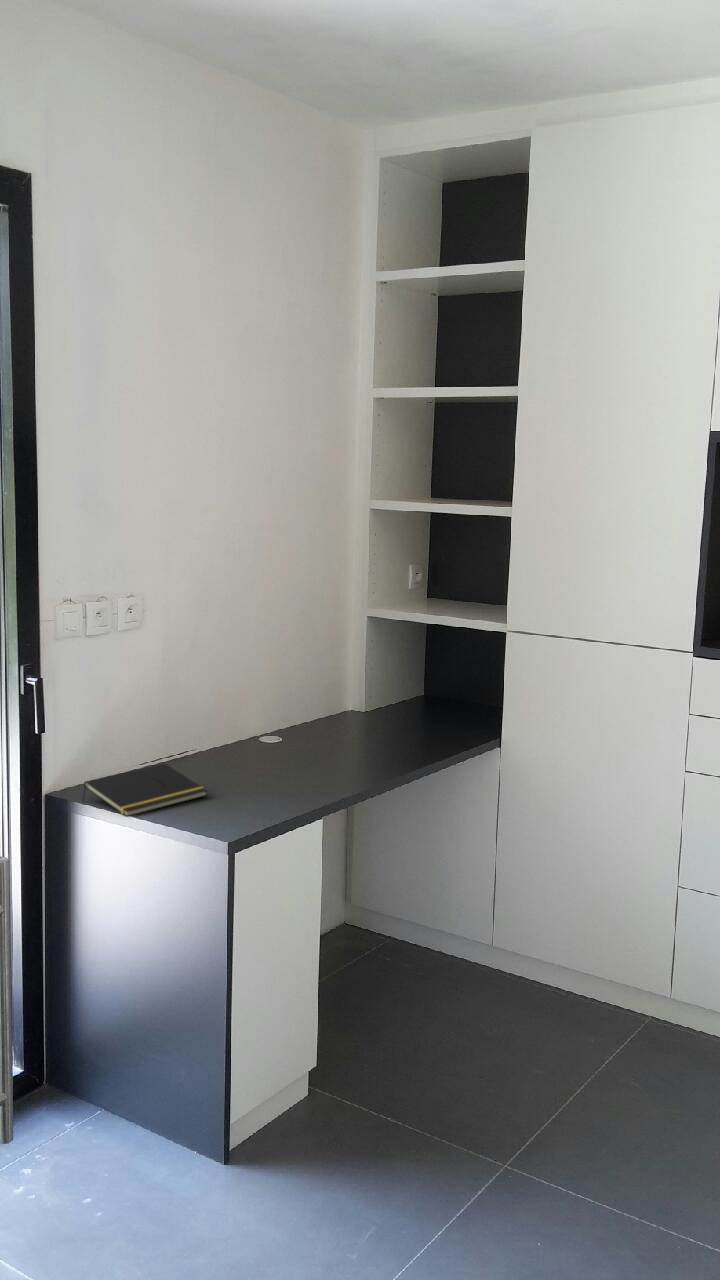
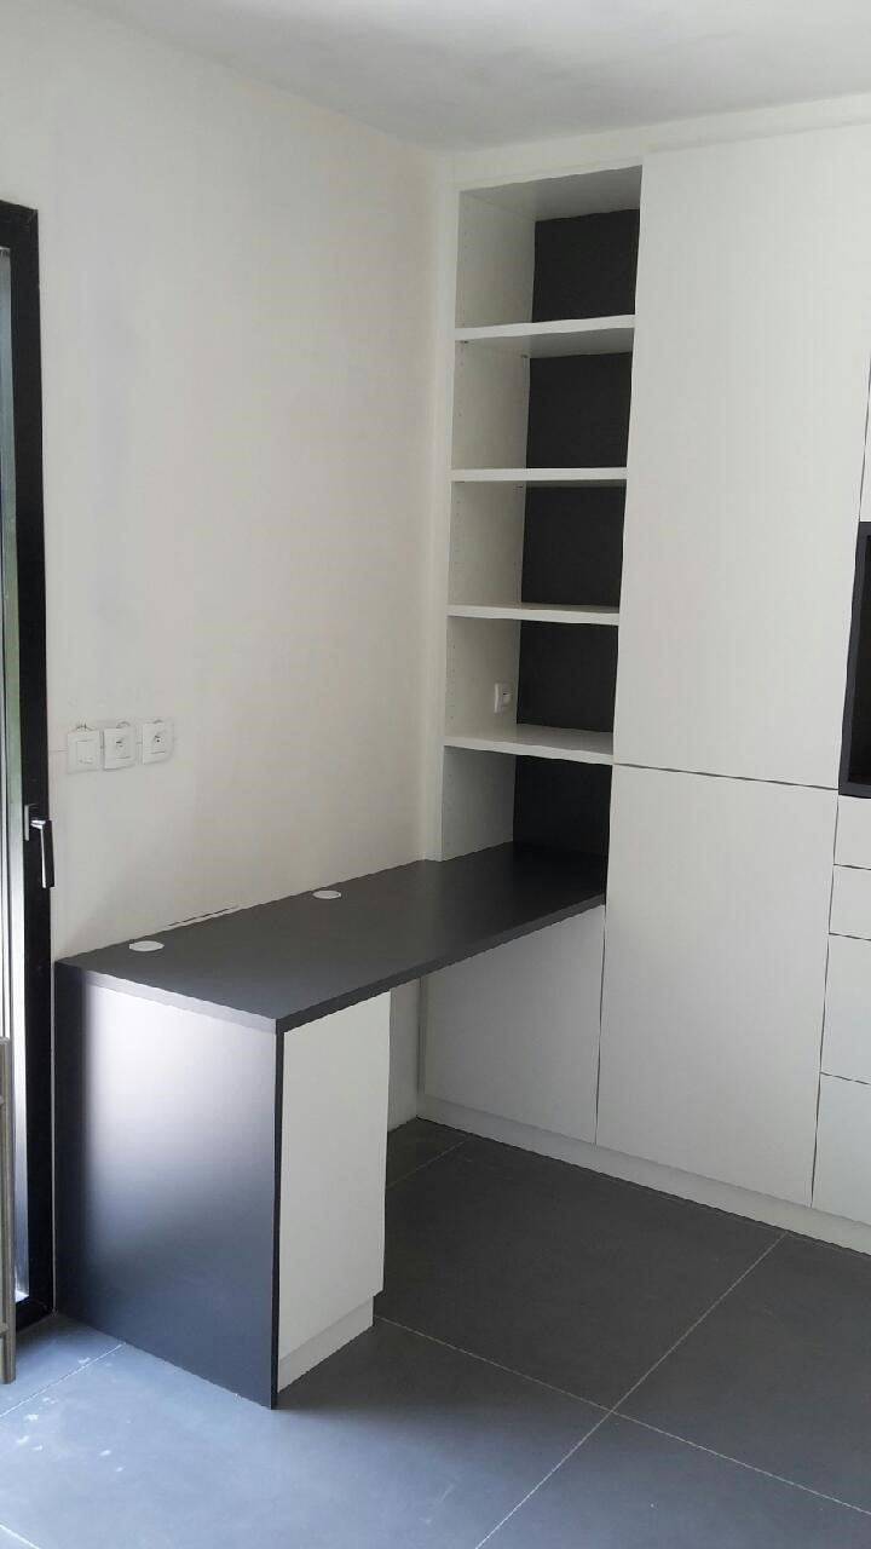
- notepad [81,762,208,818]
